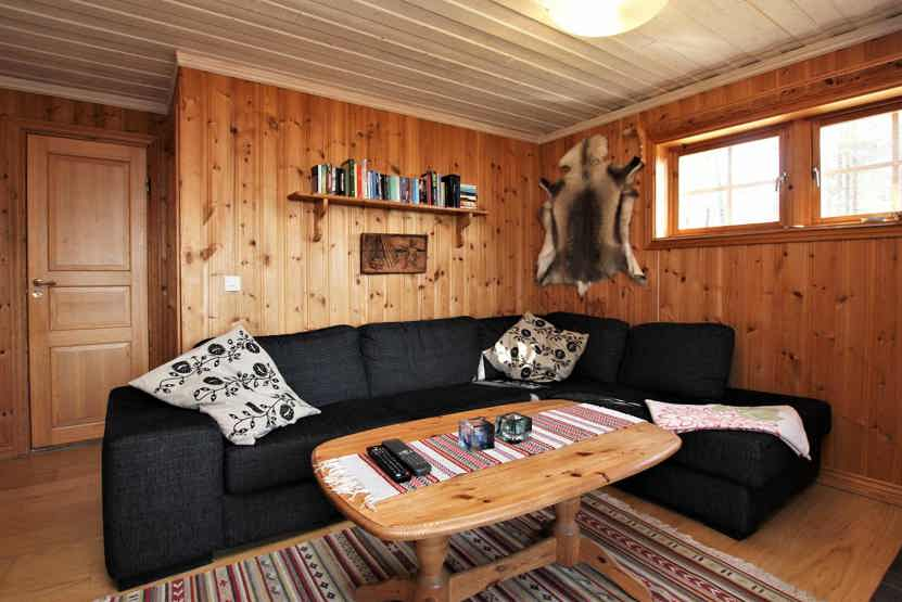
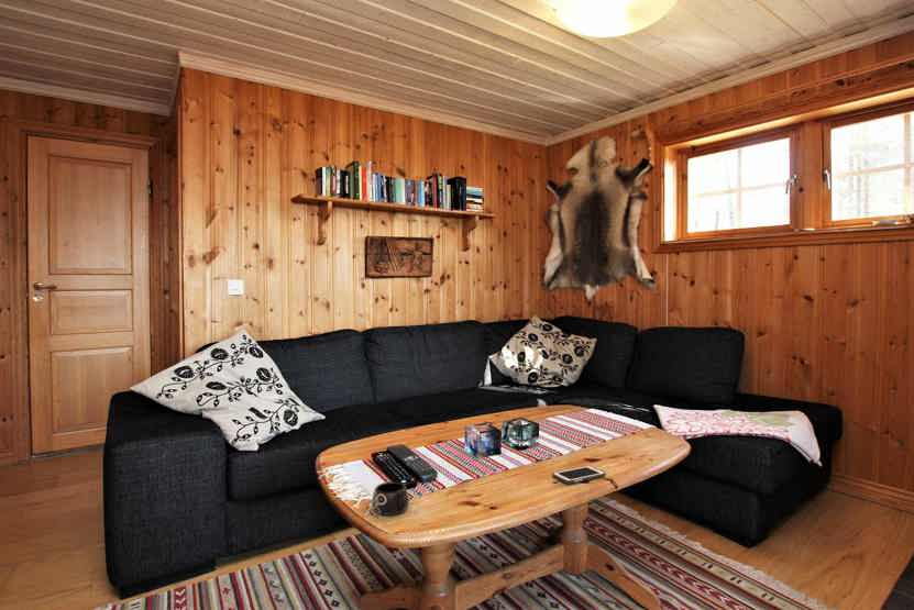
+ cell phone [551,465,607,485]
+ mug [371,480,410,517]
